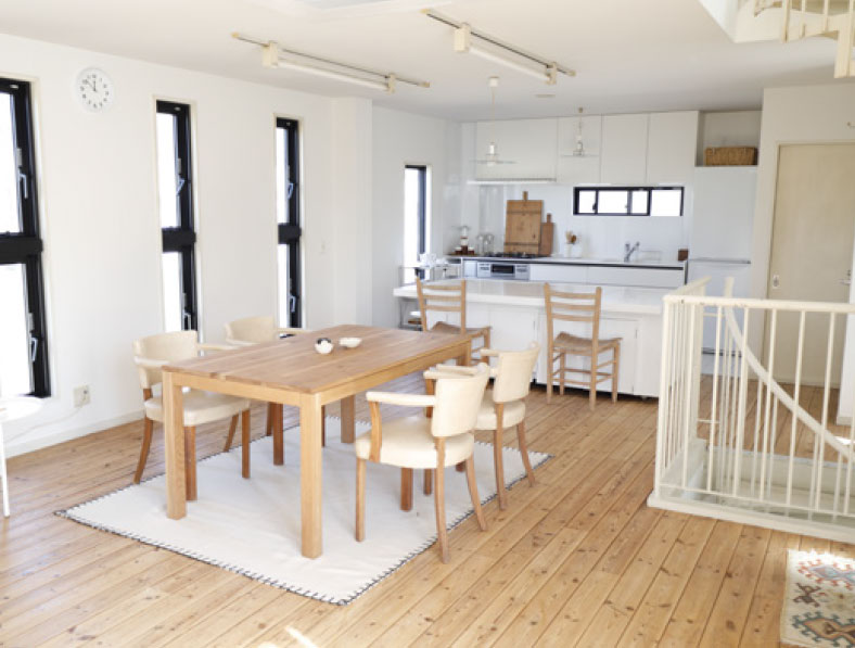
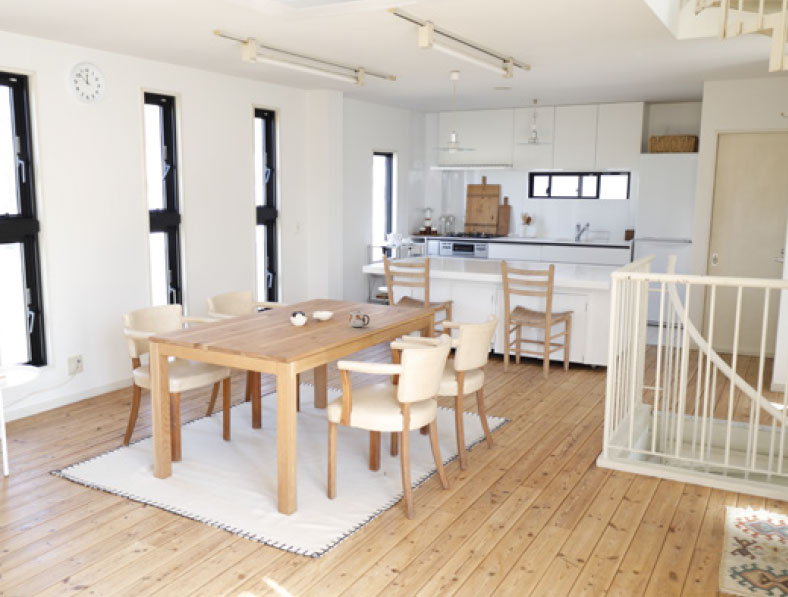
+ mug [348,310,370,328]
